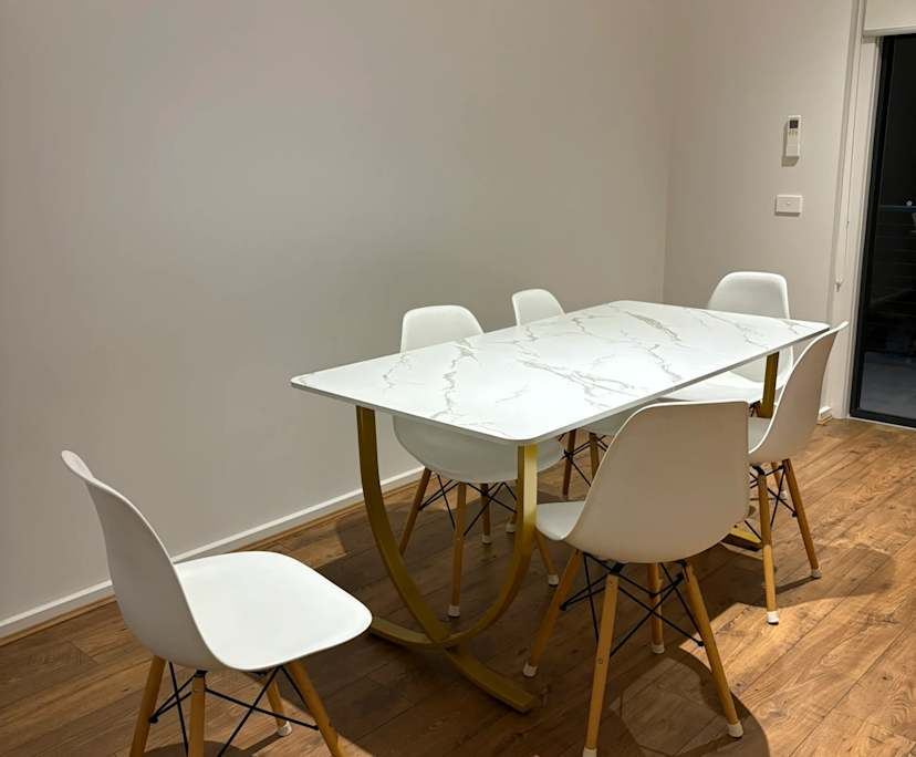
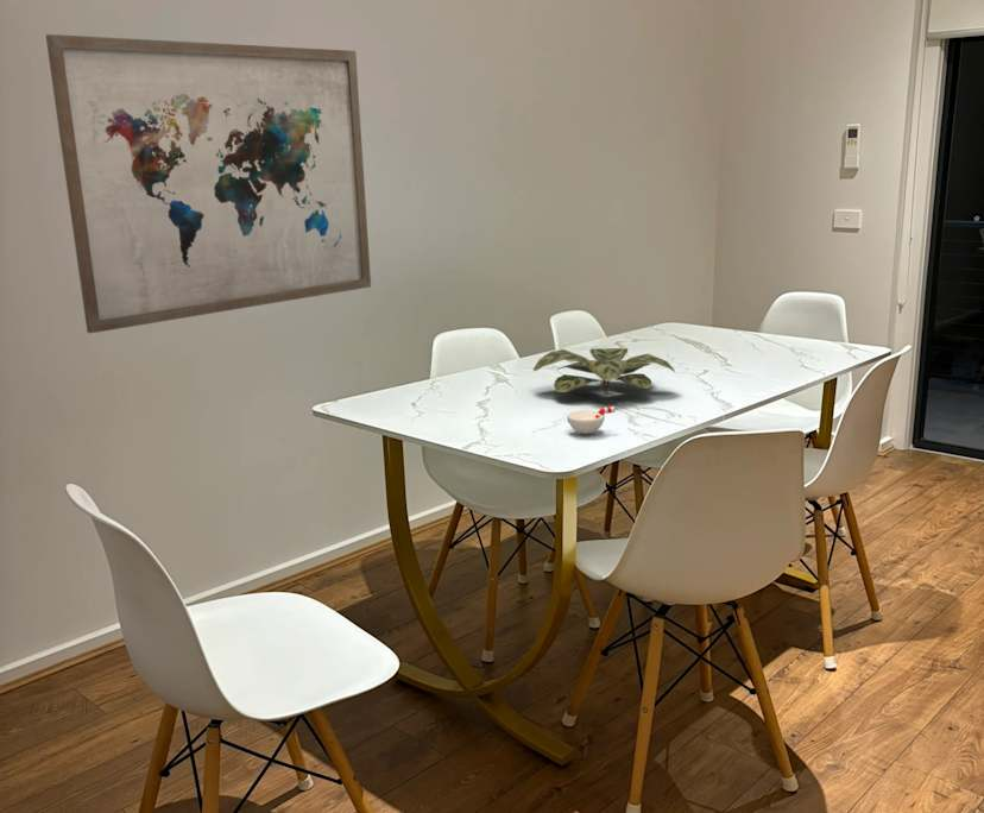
+ cup [566,405,616,435]
+ wall art [45,33,372,334]
+ plant [532,347,676,395]
